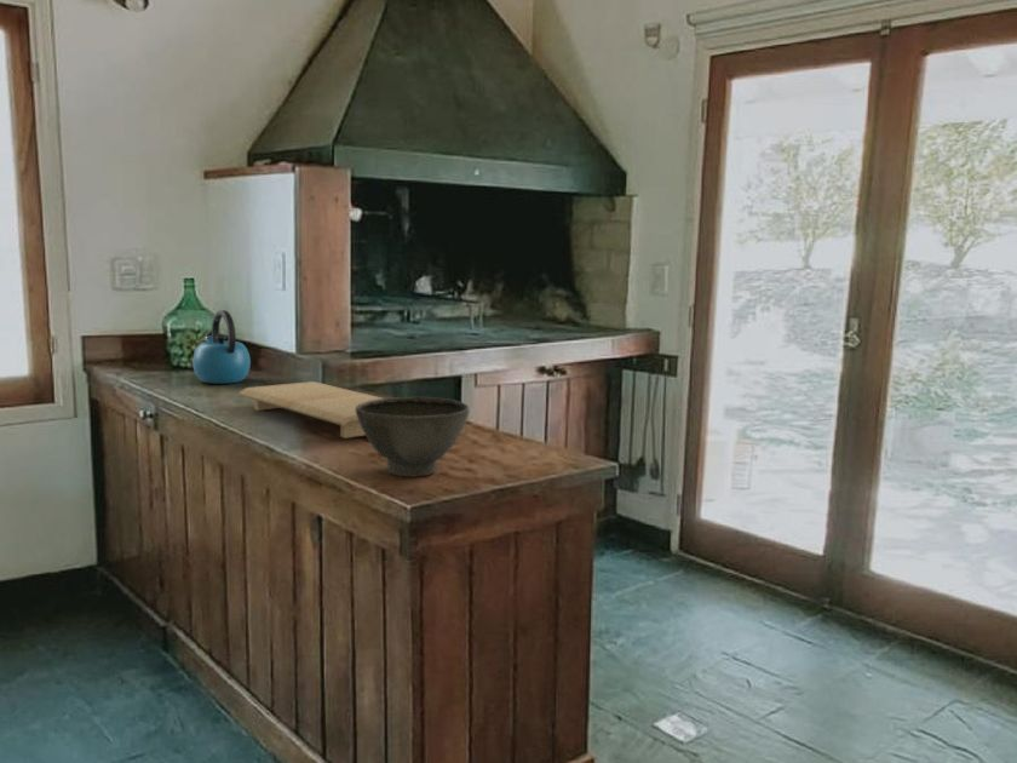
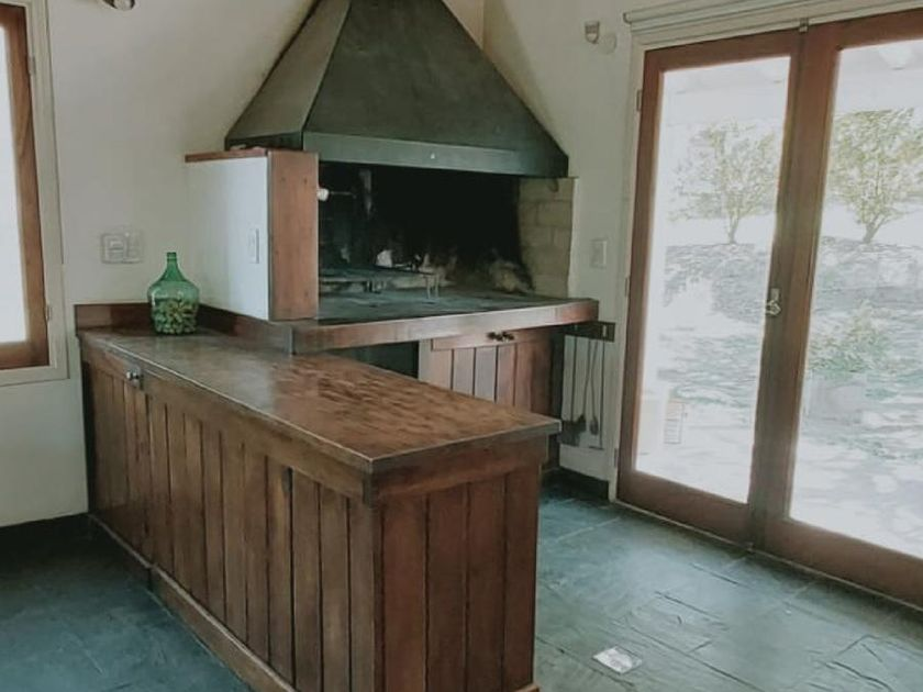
- bowl [356,396,471,478]
- kettle [191,309,252,385]
- cutting board [237,380,383,440]
